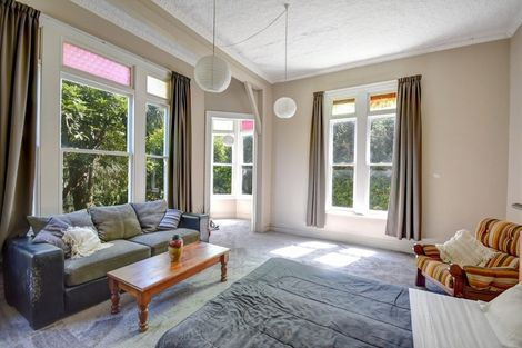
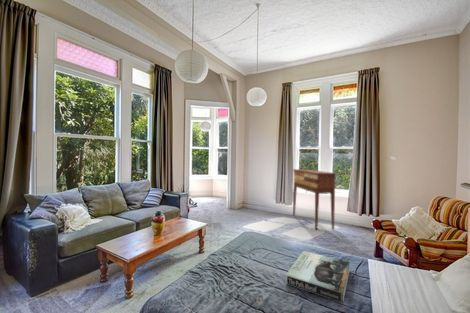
+ book [284,250,351,304]
+ console table [292,168,337,230]
